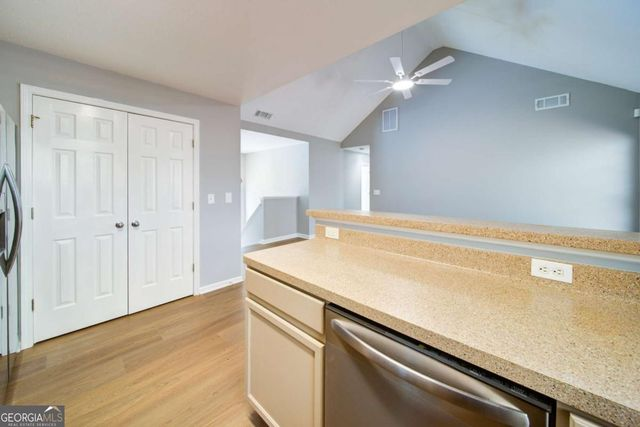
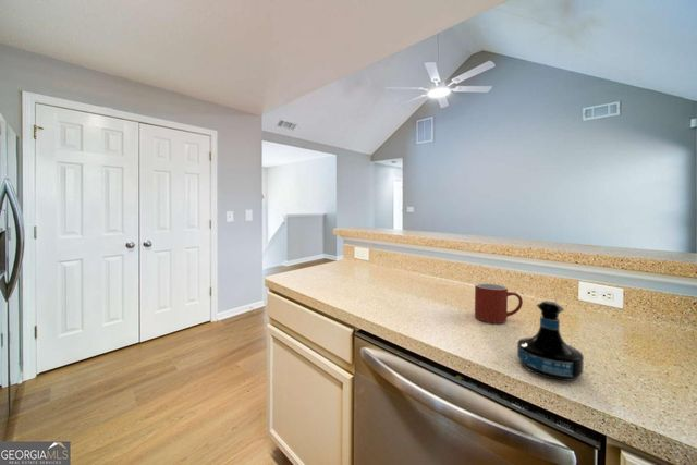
+ tequila bottle [516,299,585,382]
+ mug [474,282,524,325]
